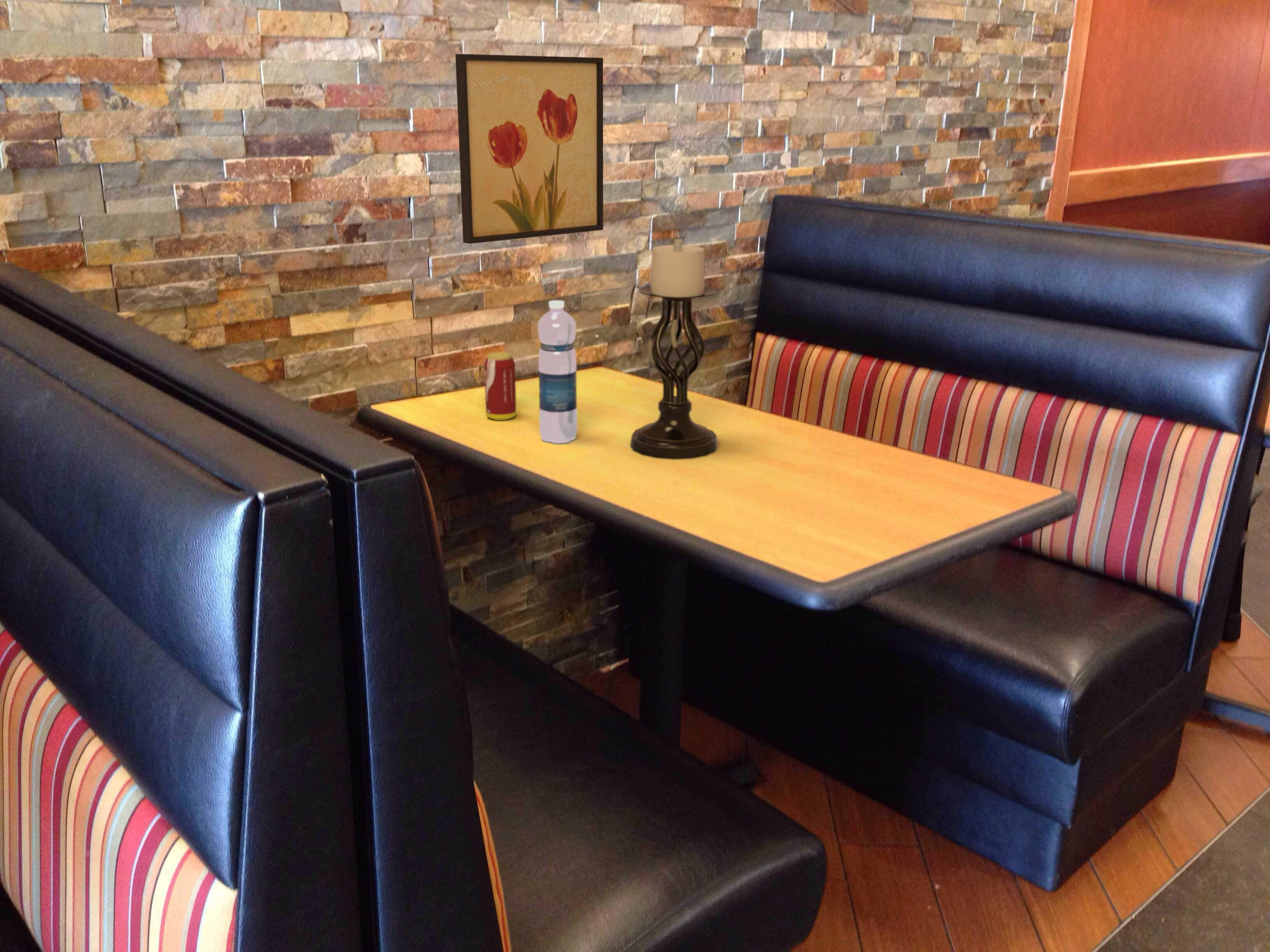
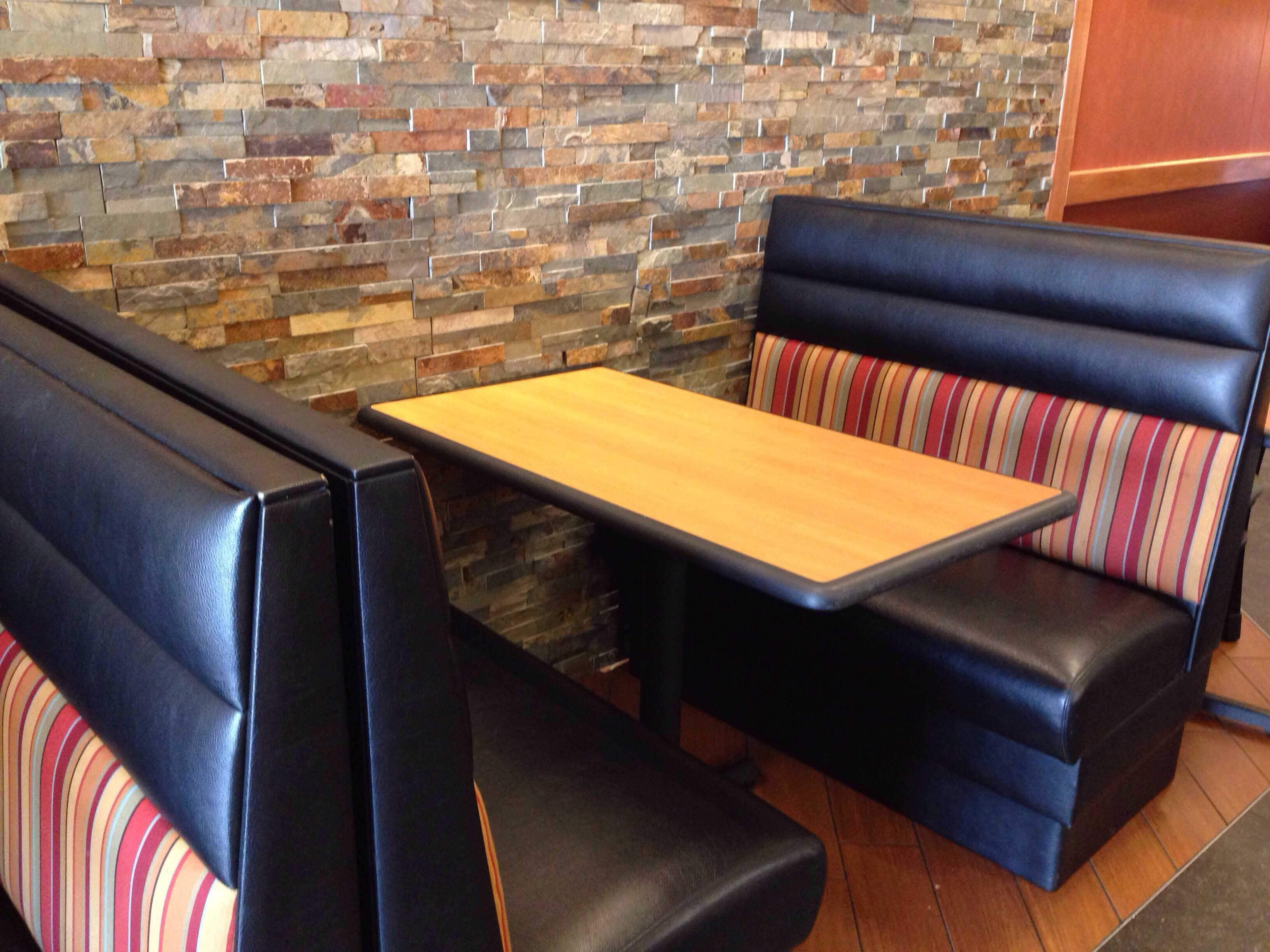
- candle holder [630,239,719,460]
- wall art [455,54,603,244]
- beverage can [484,352,517,421]
- water bottle [537,300,578,444]
